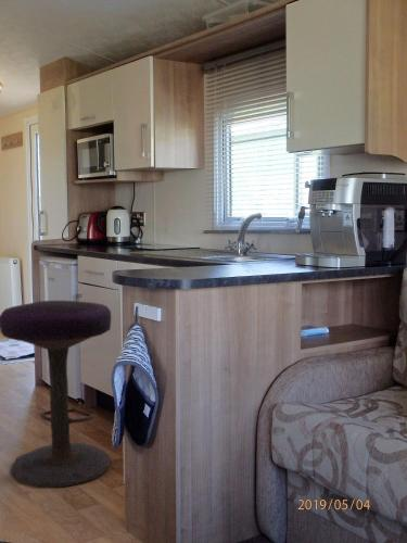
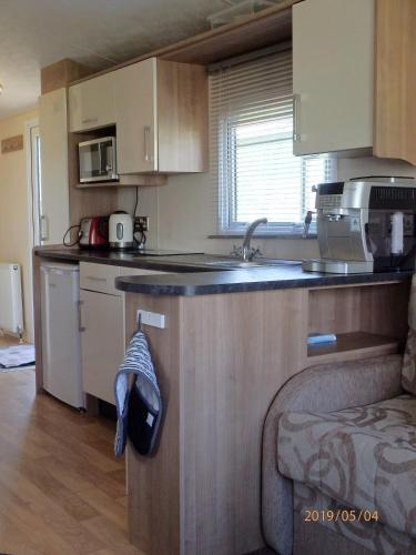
- stool [0,300,112,489]
